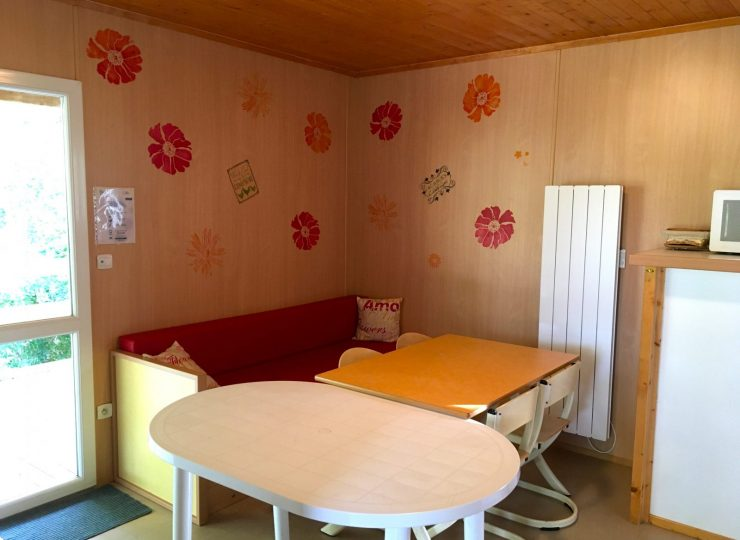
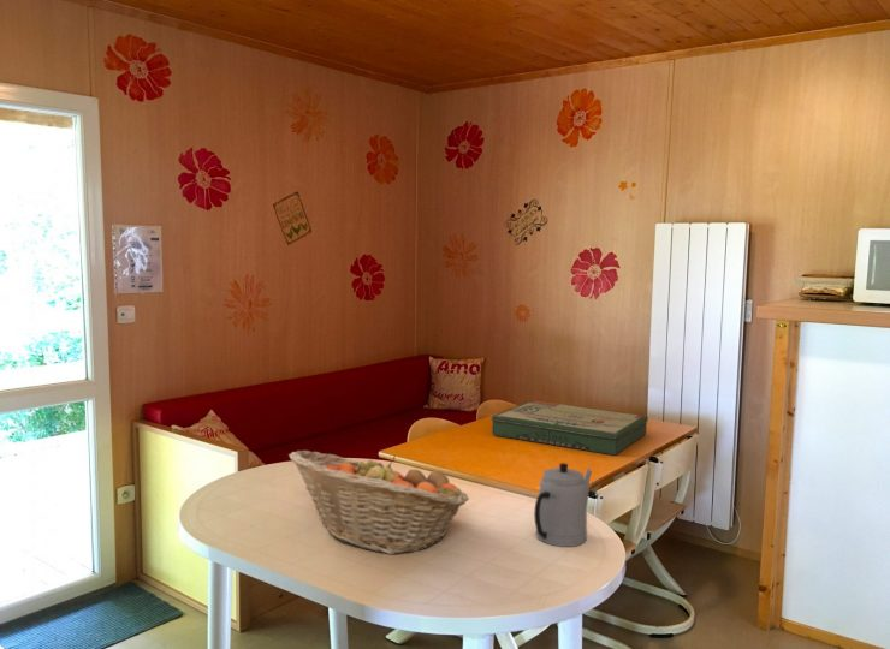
+ teapot [533,462,593,548]
+ fruit basket [287,449,470,555]
+ board game [491,399,649,457]
